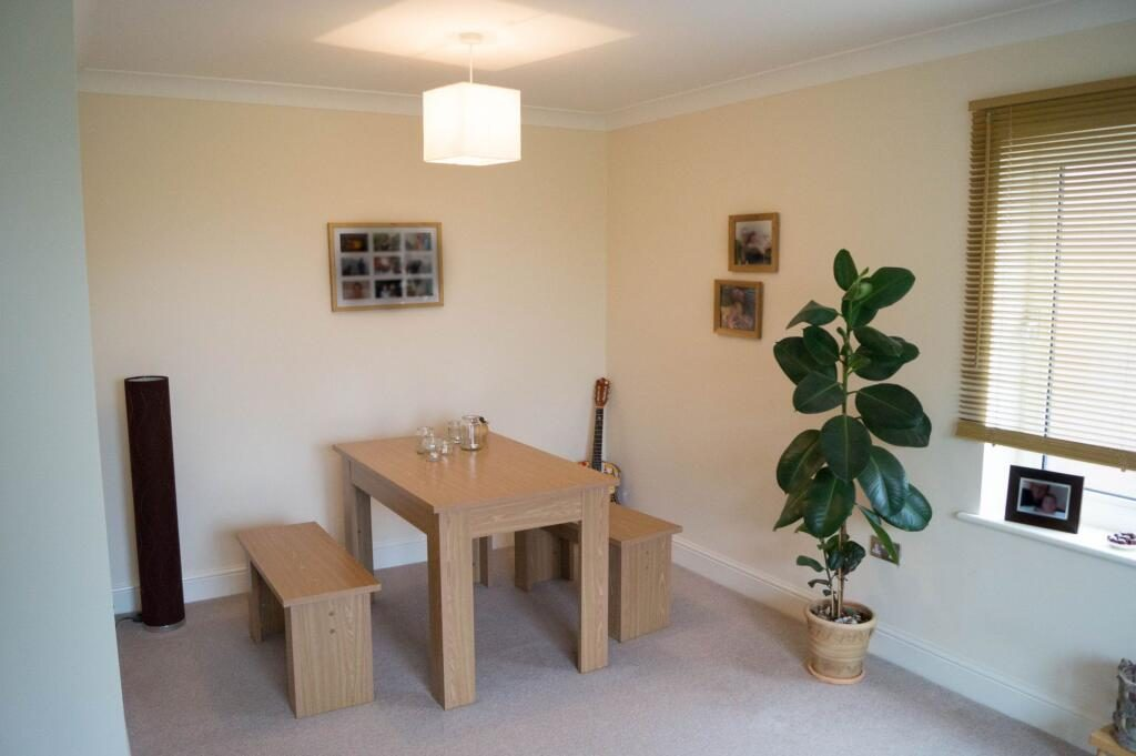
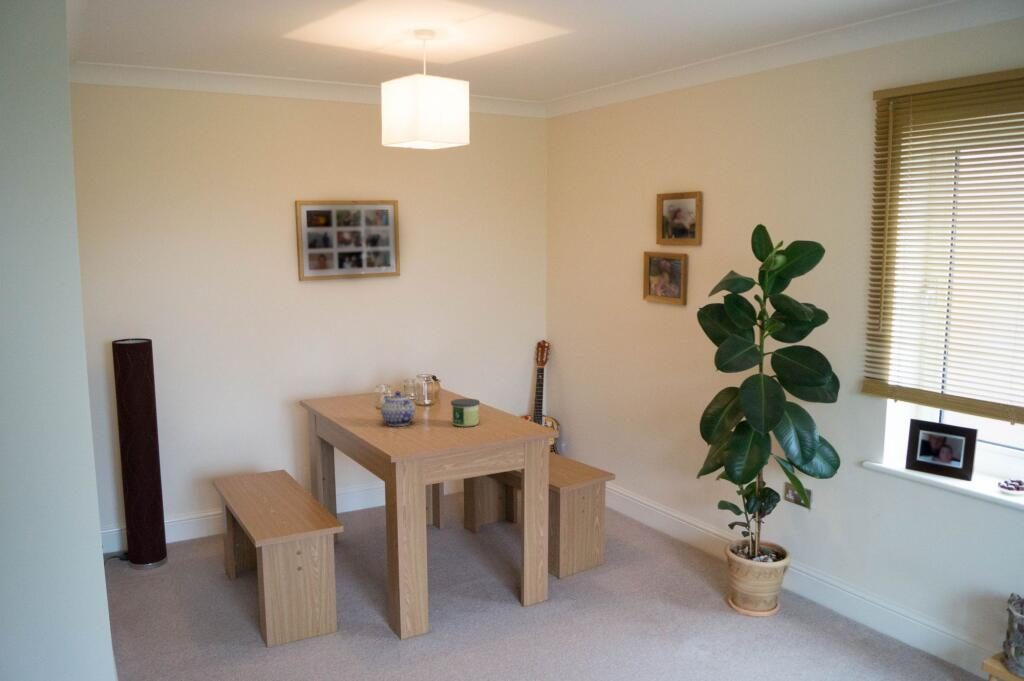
+ candle [450,398,481,428]
+ teapot [380,391,416,427]
